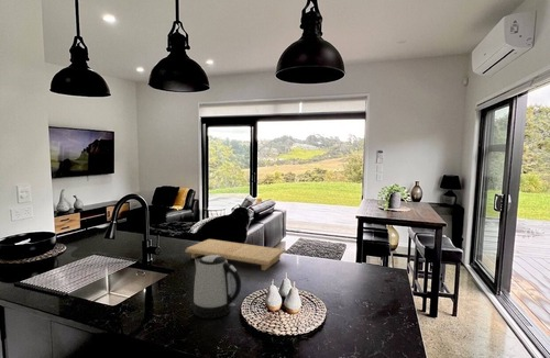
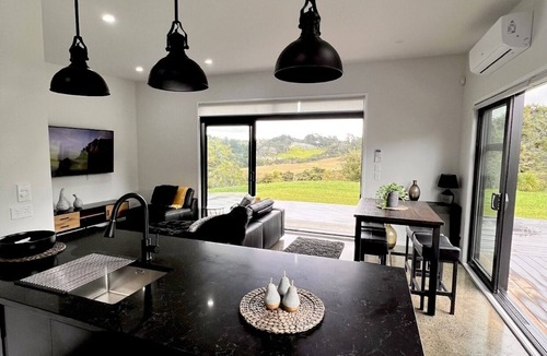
- kettle [193,255,242,320]
- cutting board [184,238,287,271]
